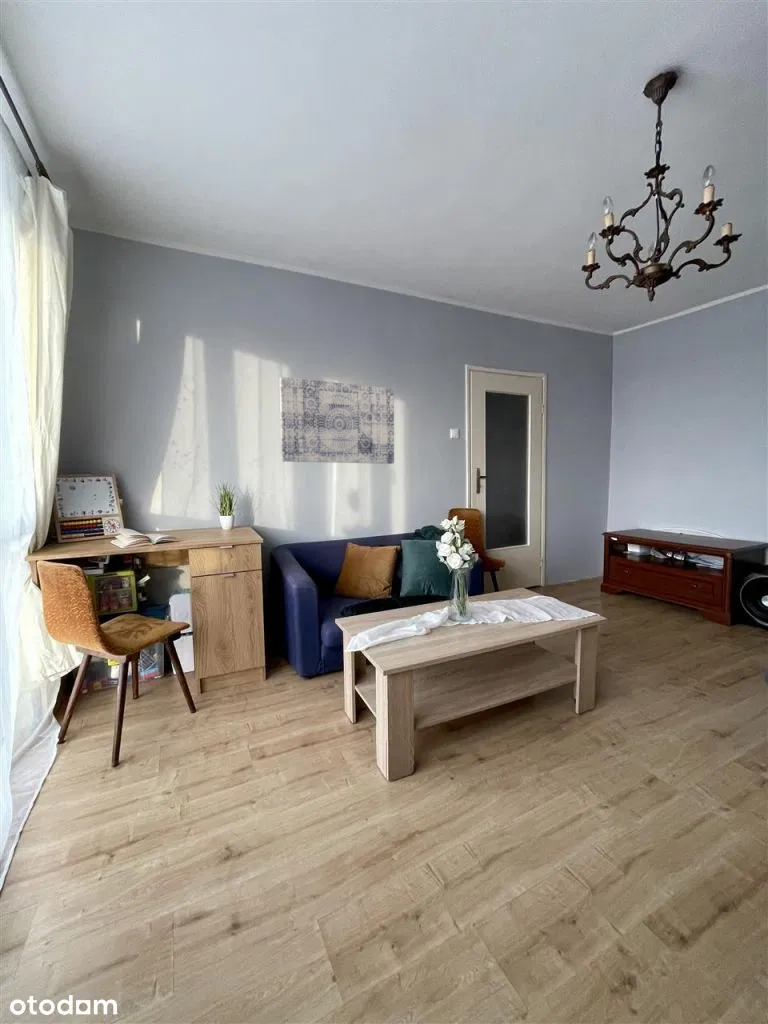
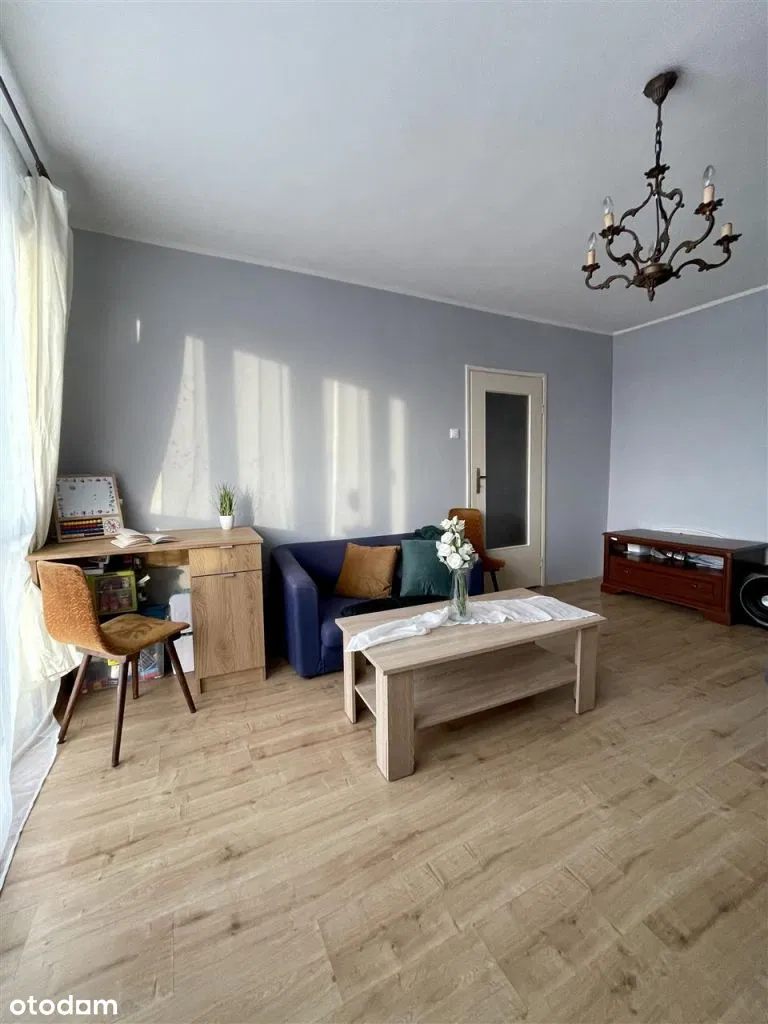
- wall art [279,376,395,465]
